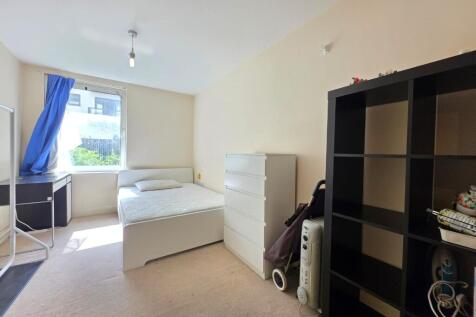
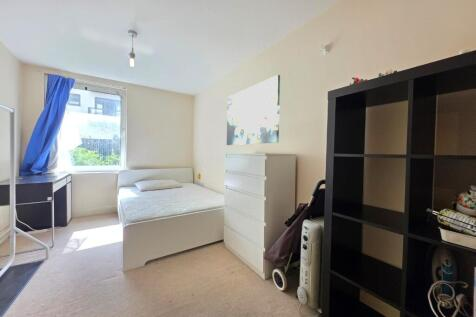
+ wall art [226,74,281,146]
